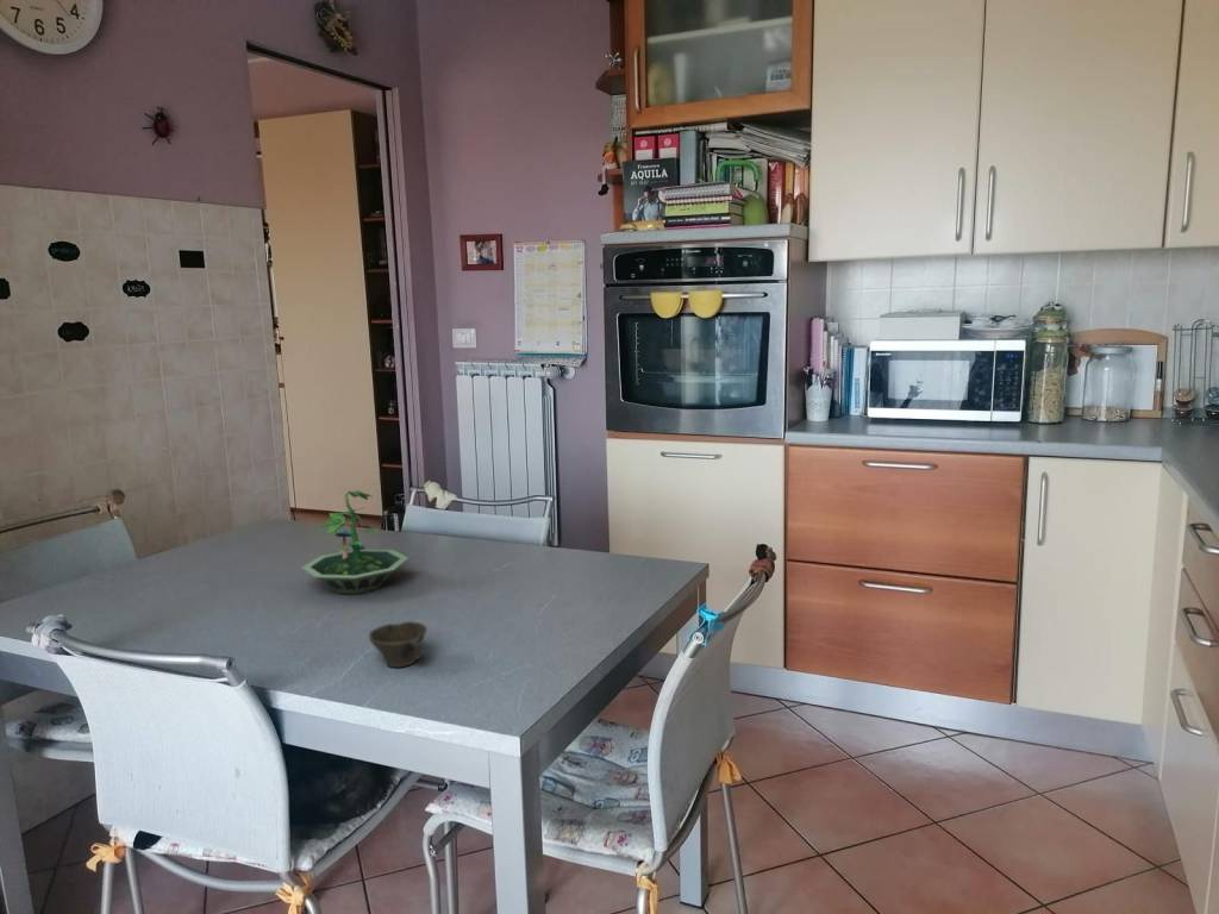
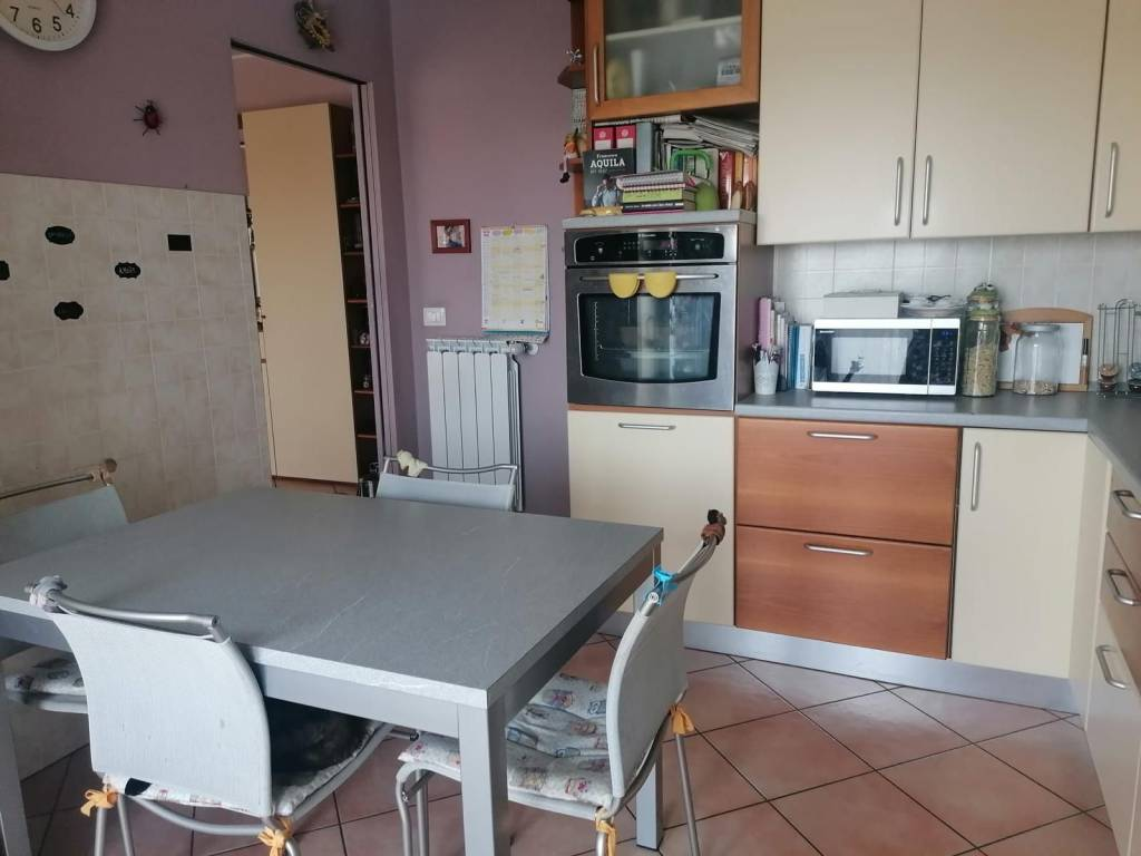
- terrarium [300,489,410,595]
- cup [368,620,427,669]
